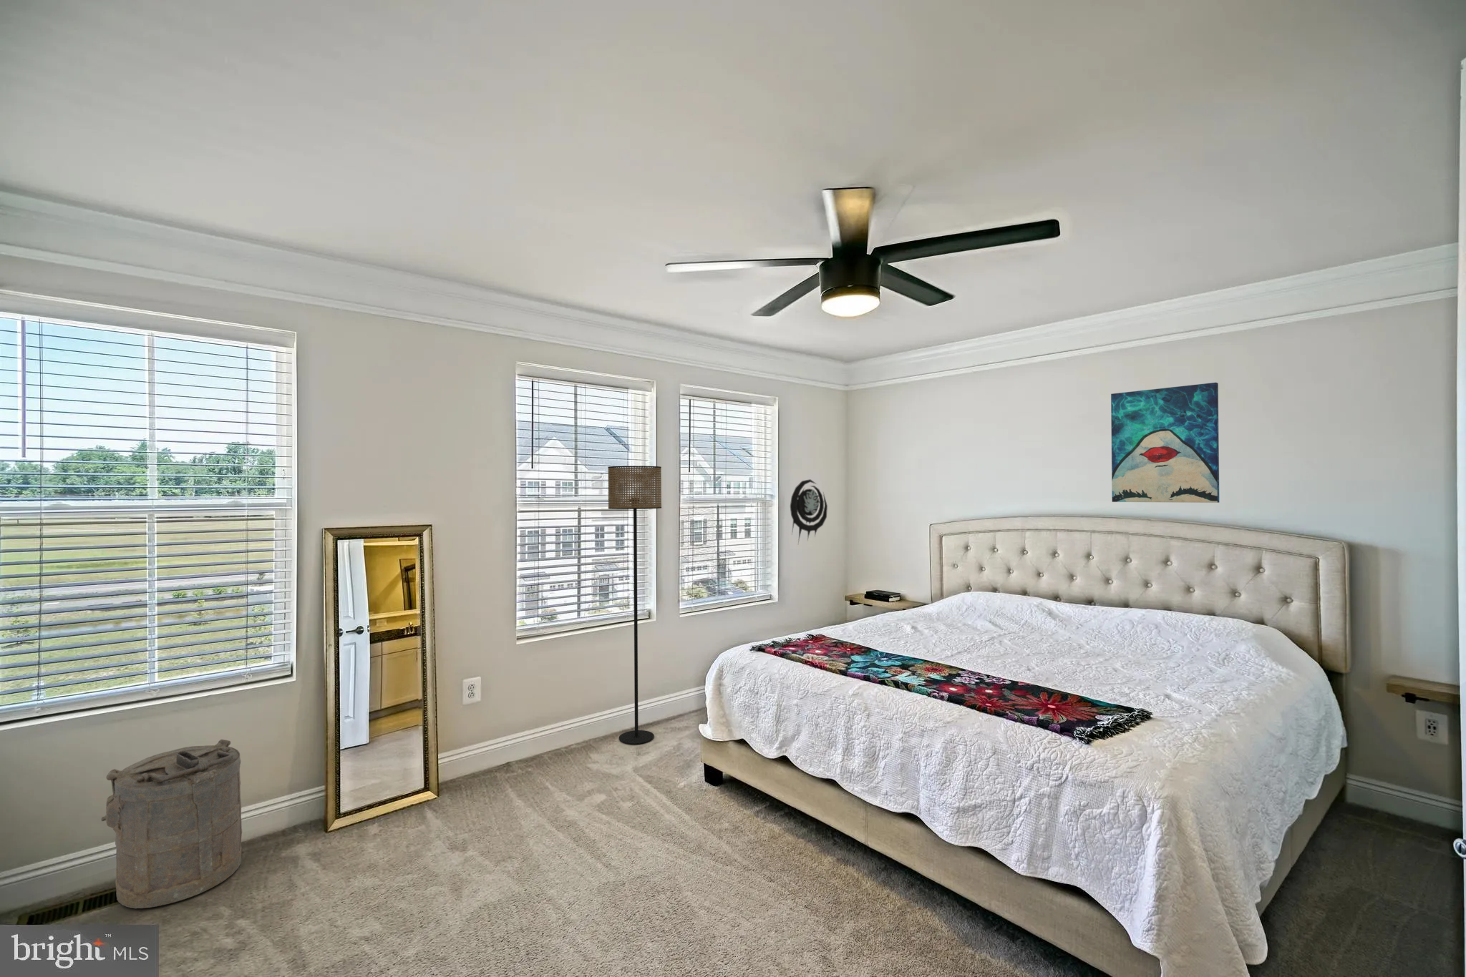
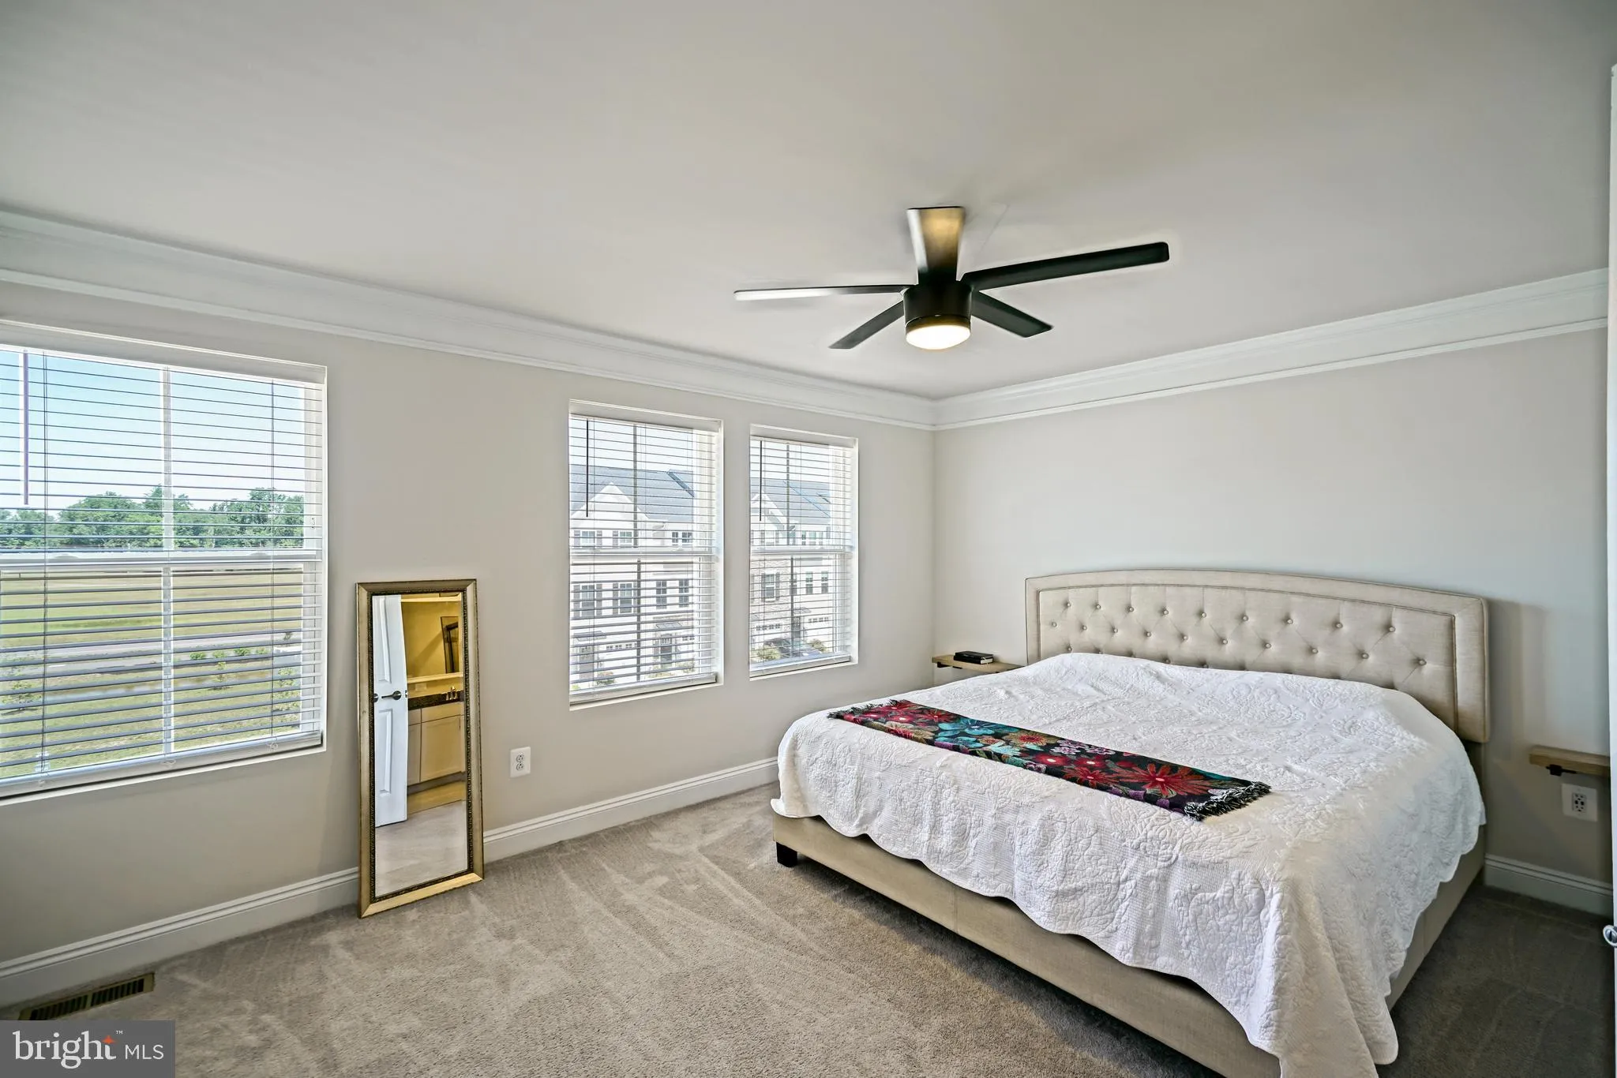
- wall ornament [790,479,828,544]
- laundry hamper [100,739,242,909]
- floor lamp [608,465,662,745]
- wall art [1110,382,1219,504]
